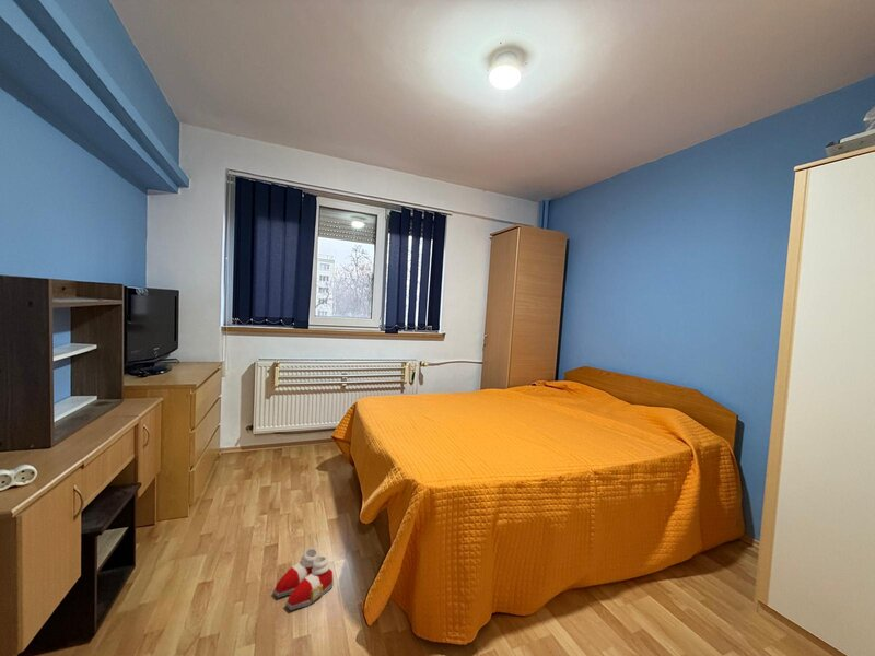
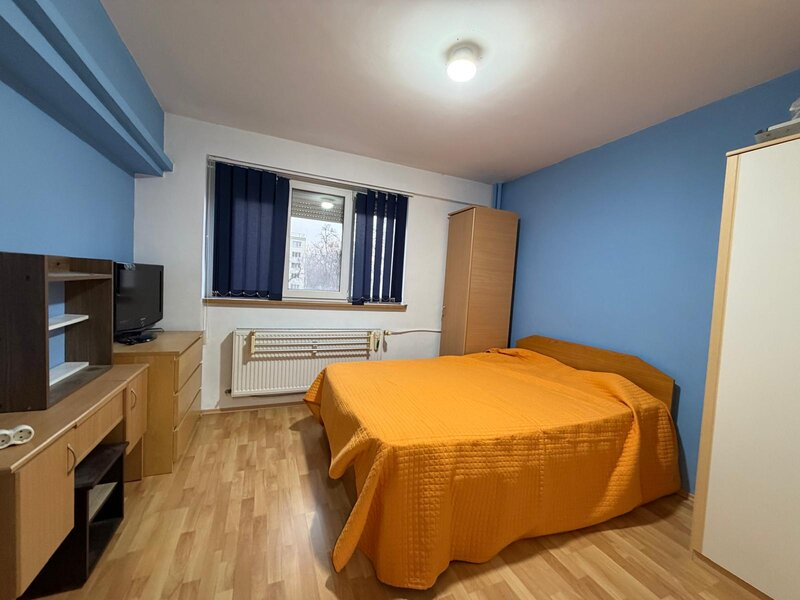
- slippers [272,548,335,611]
